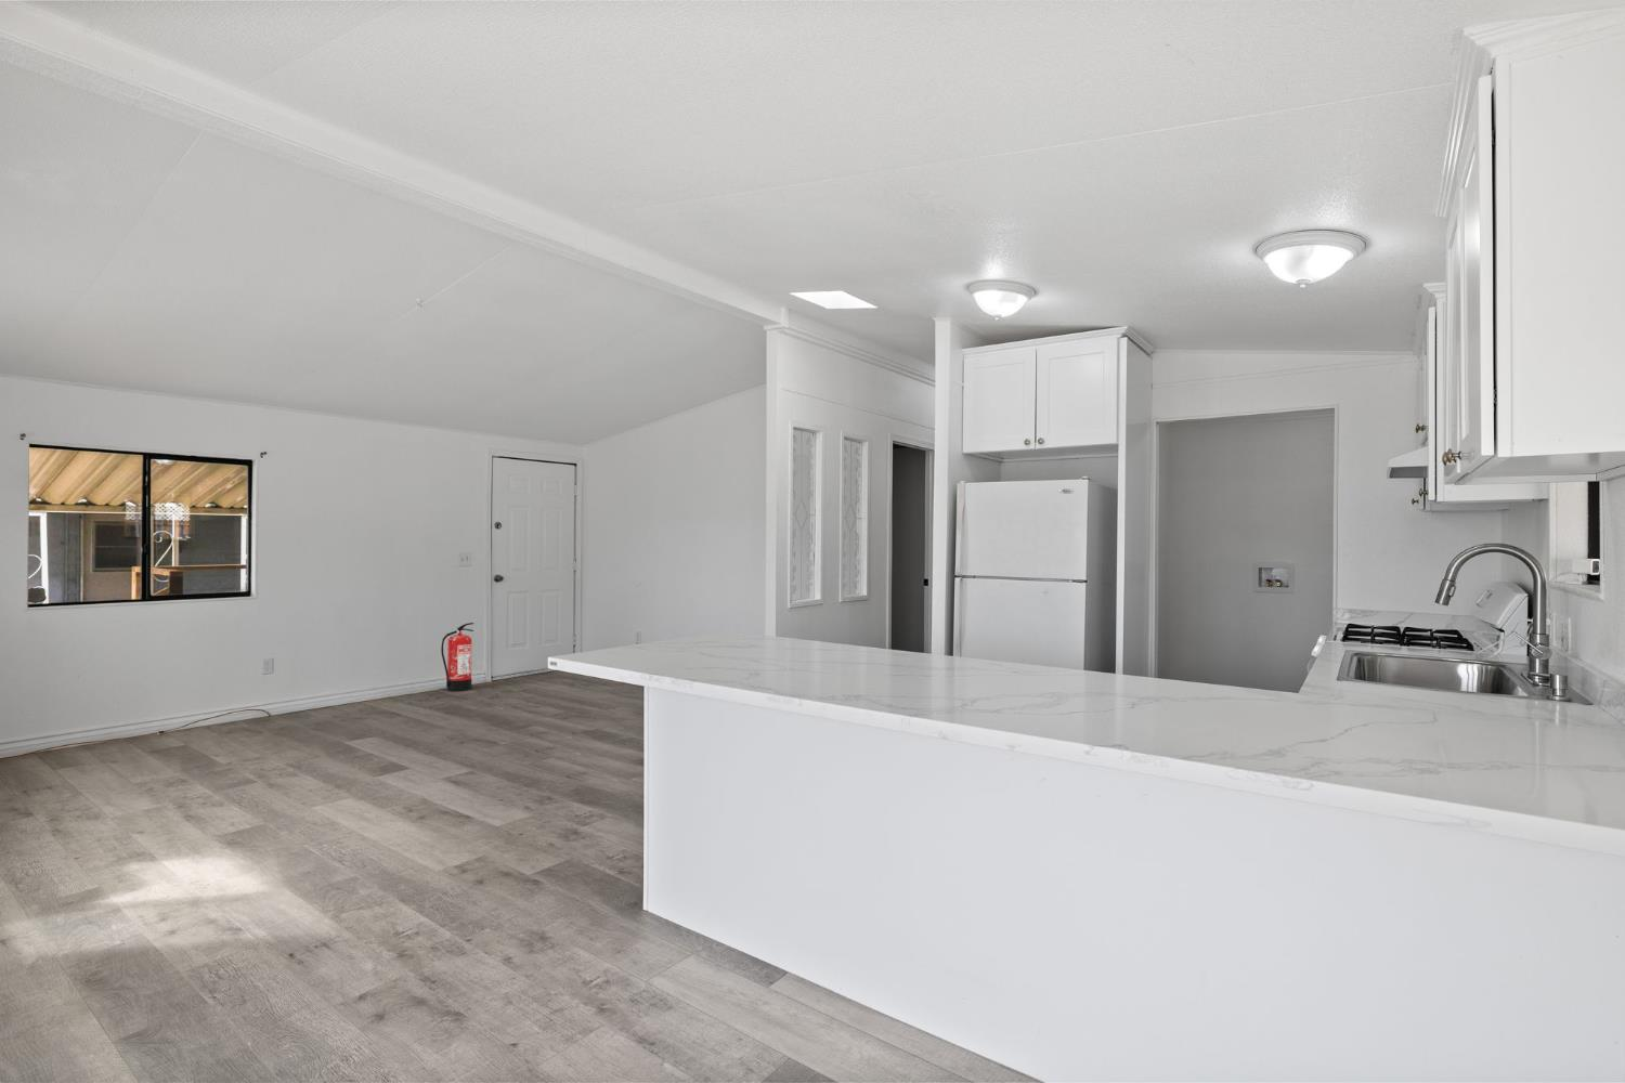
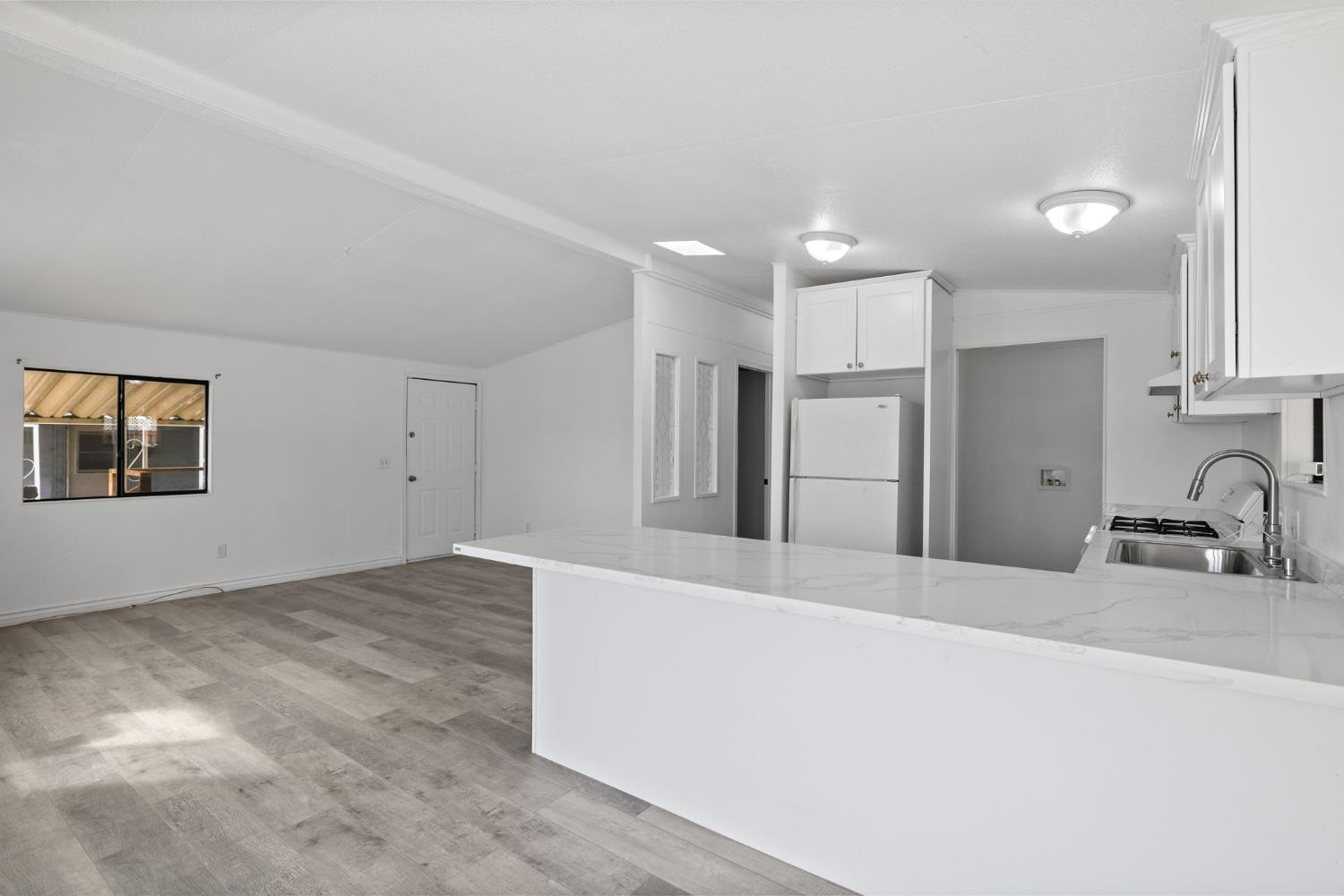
- fire extinguisher [440,621,474,693]
